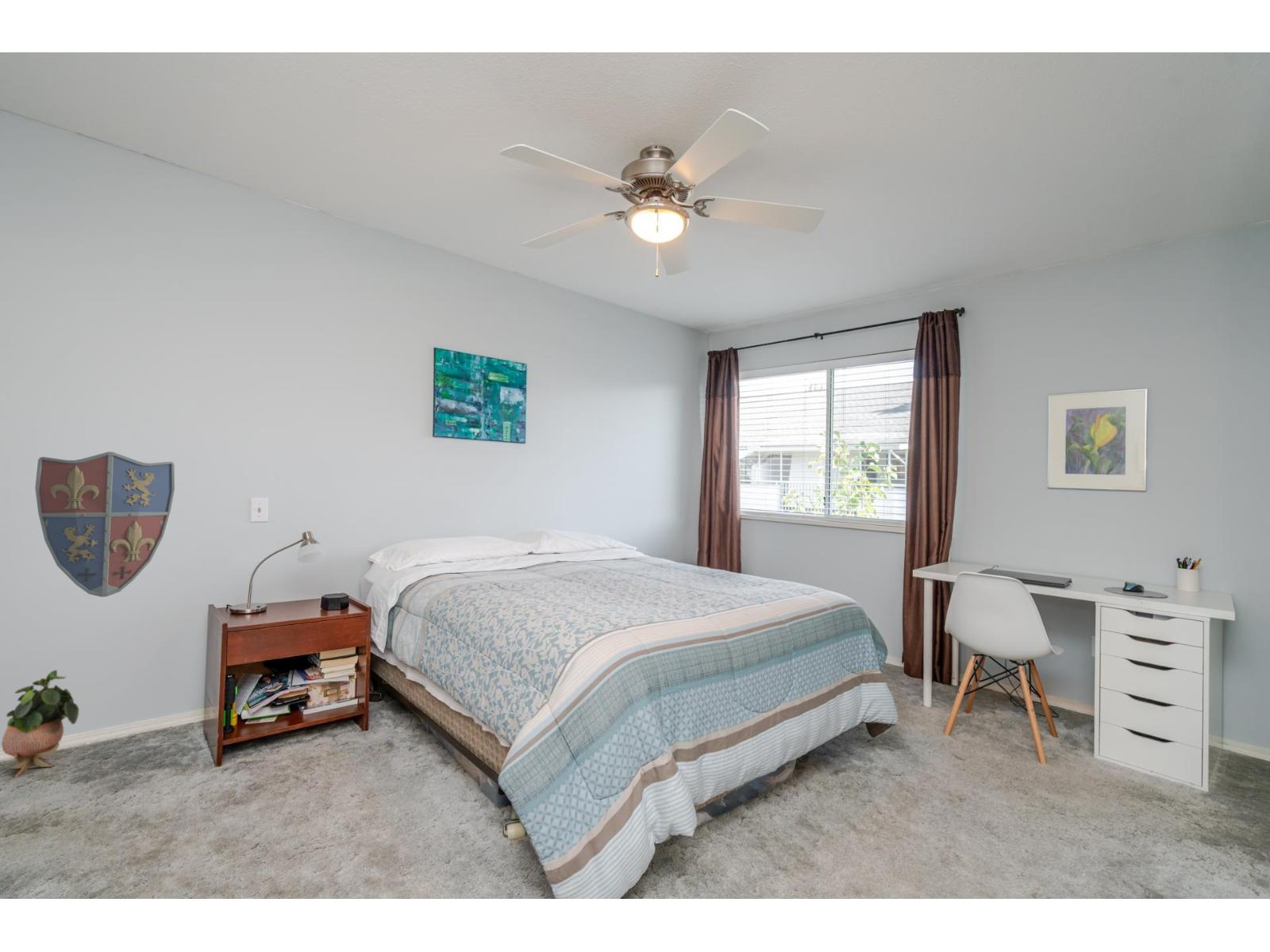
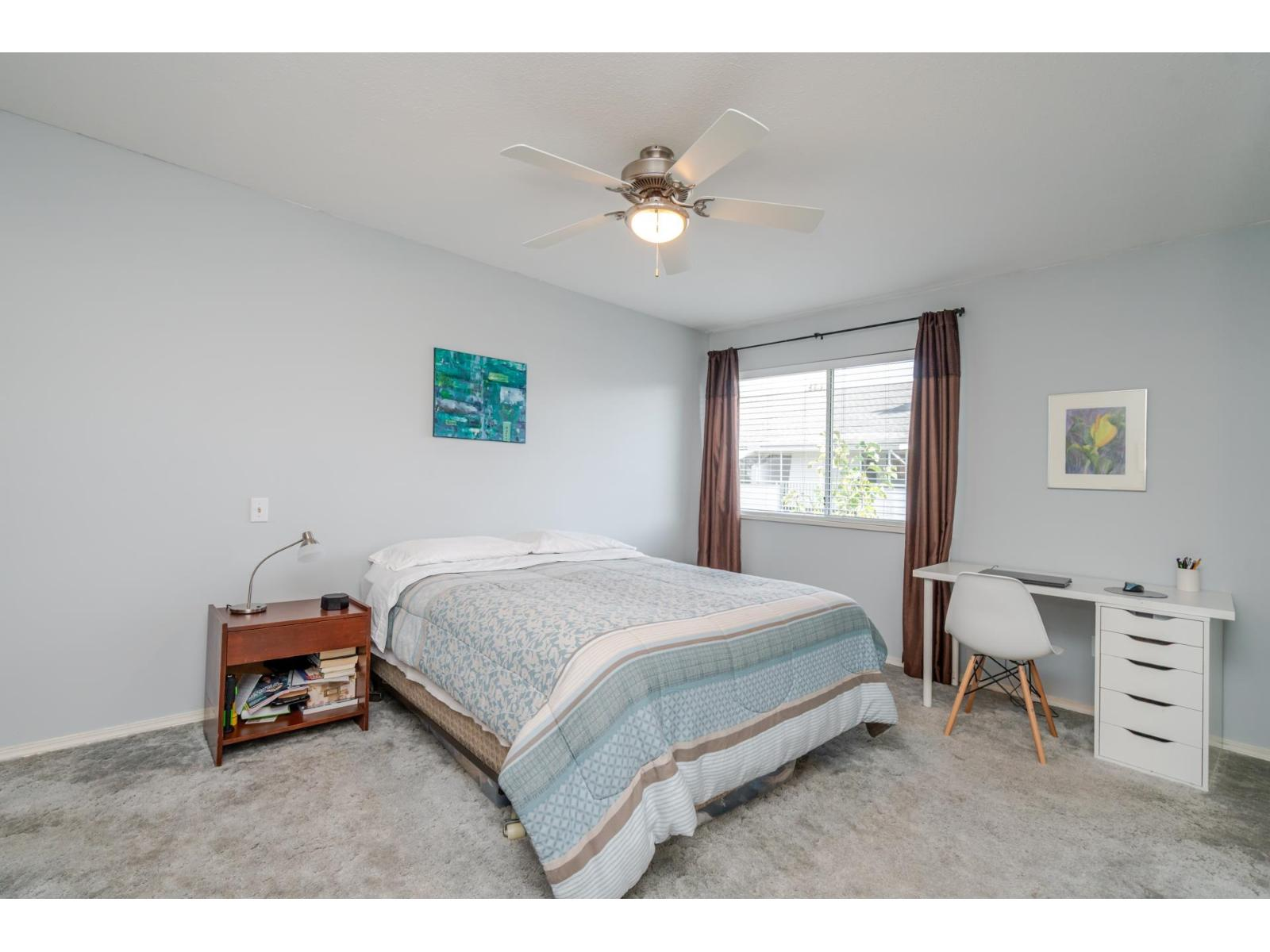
- decorative shield [34,451,175,597]
- potted plant [1,670,79,778]
